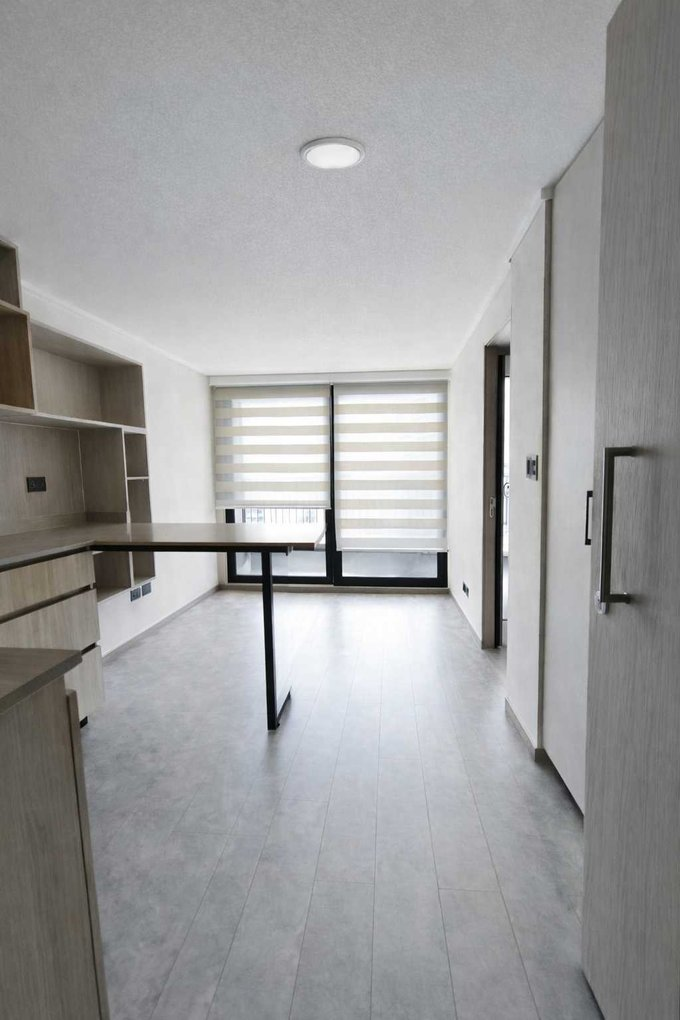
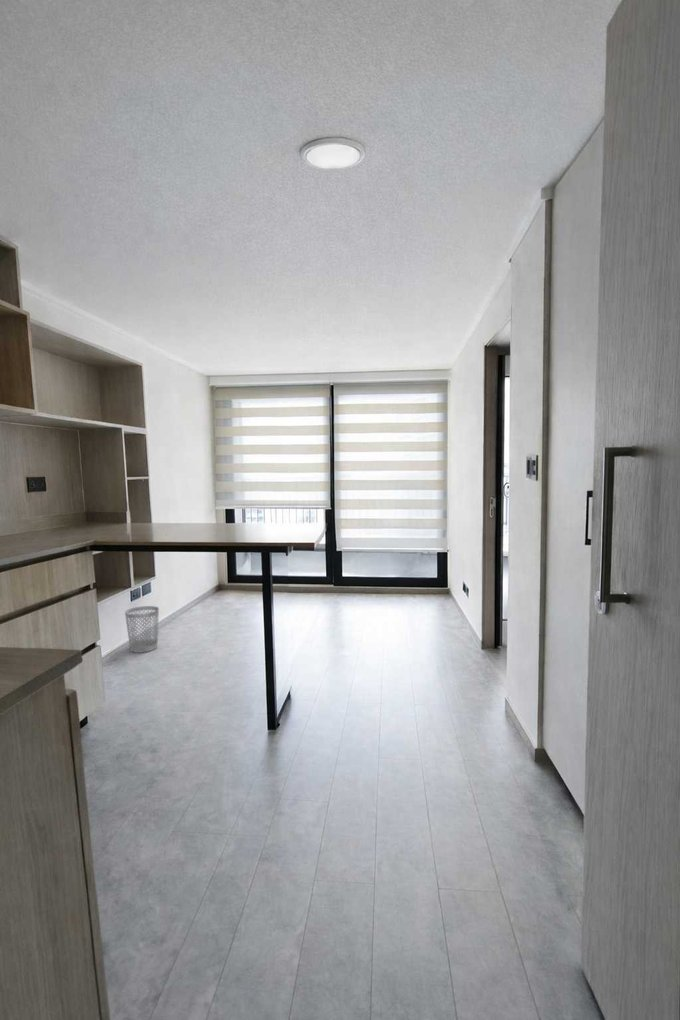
+ wastebasket [124,605,160,654]
